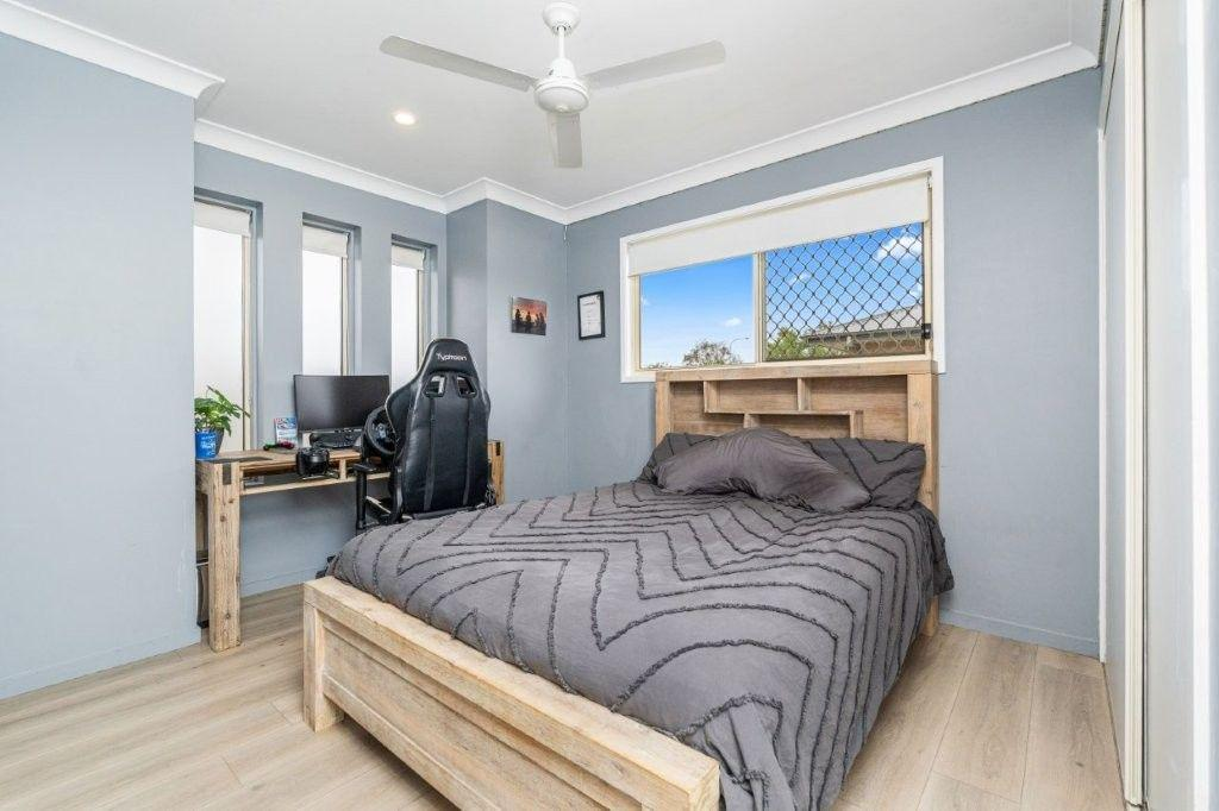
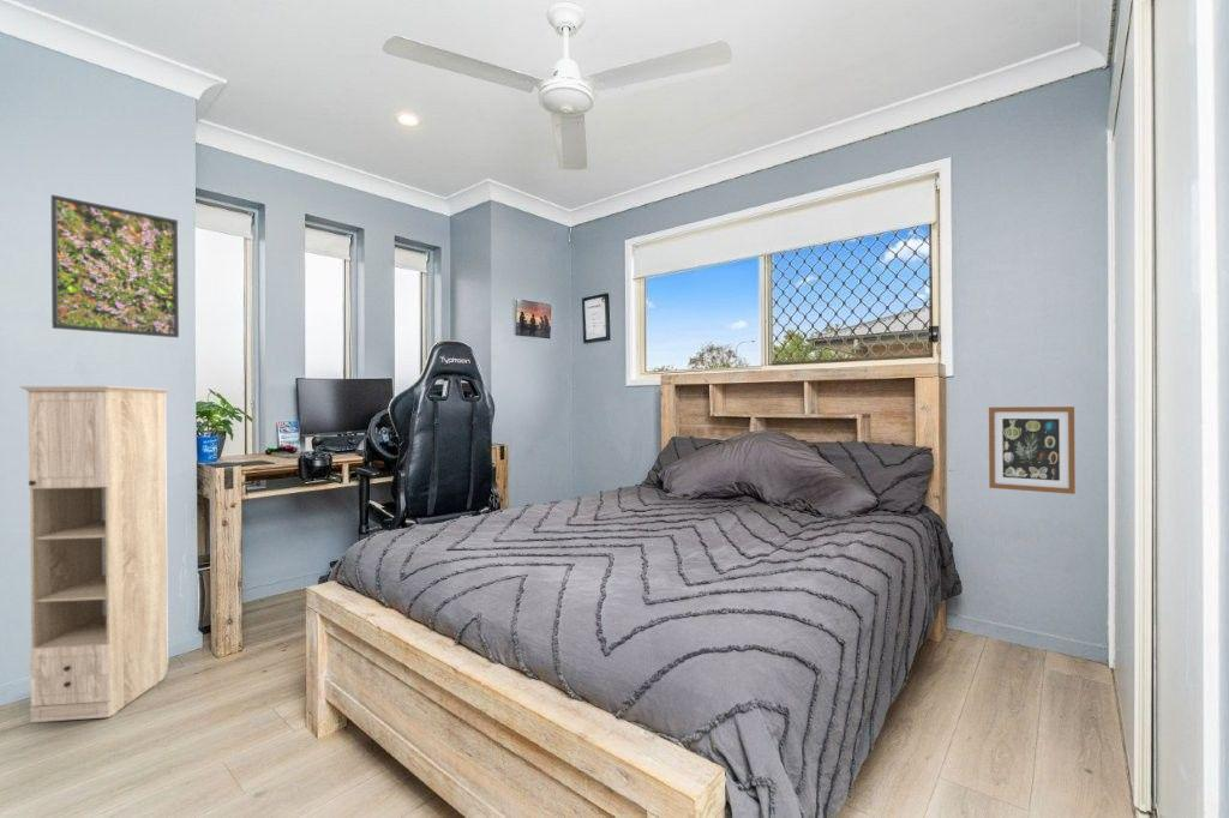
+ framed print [50,194,180,338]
+ wall art [988,405,1077,495]
+ storage cabinet [19,385,170,723]
